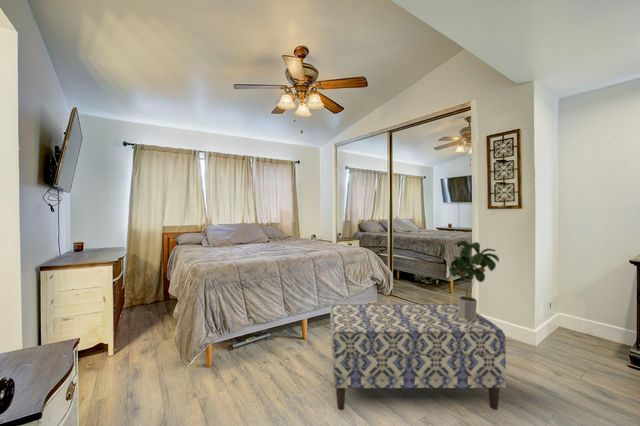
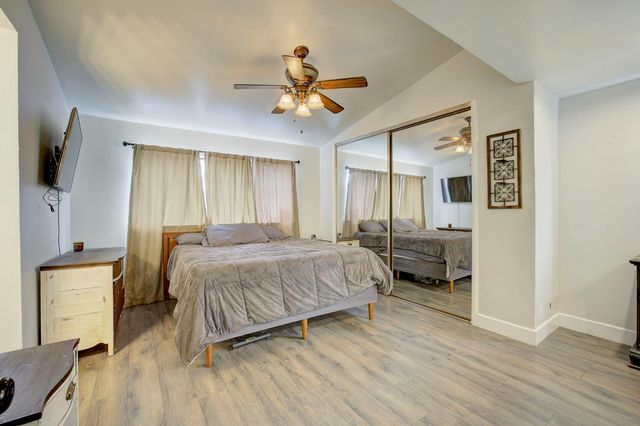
- potted plant [449,240,500,320]
- bench [329,303,507,411]
